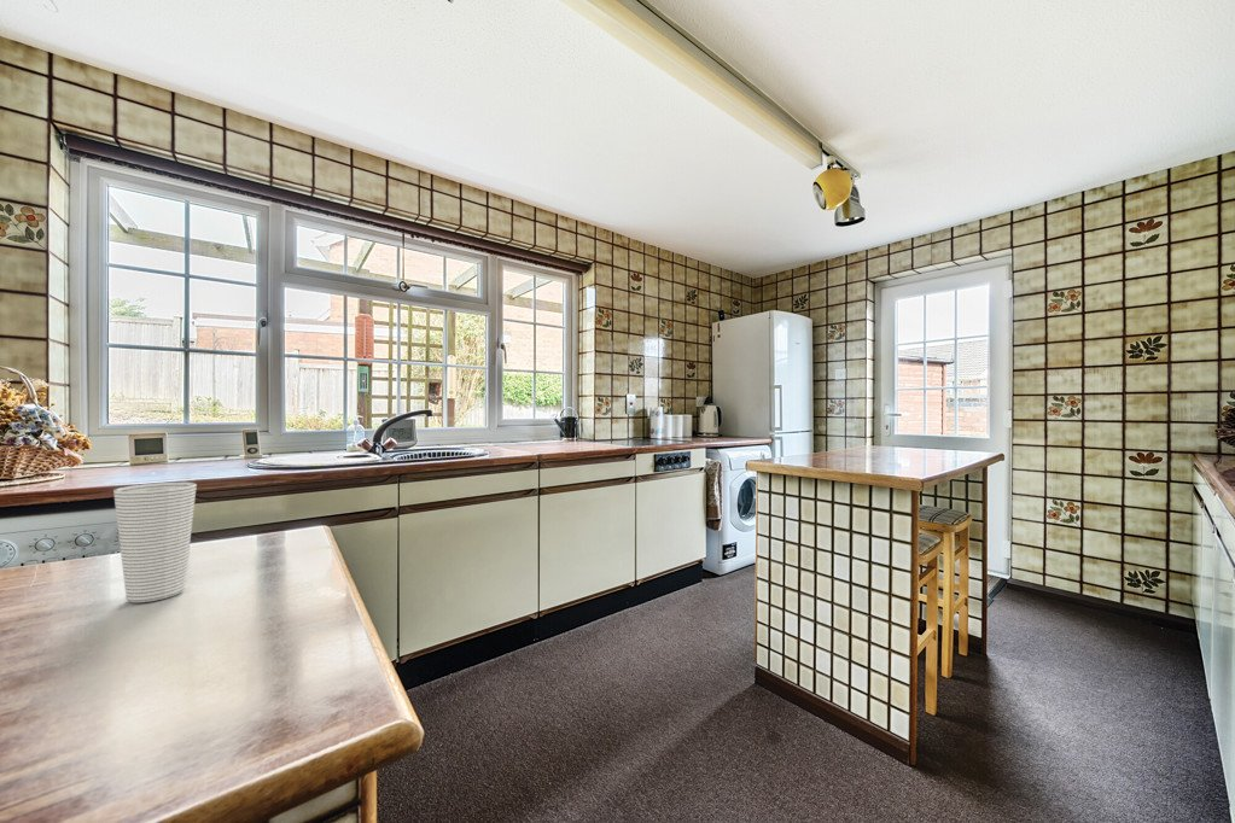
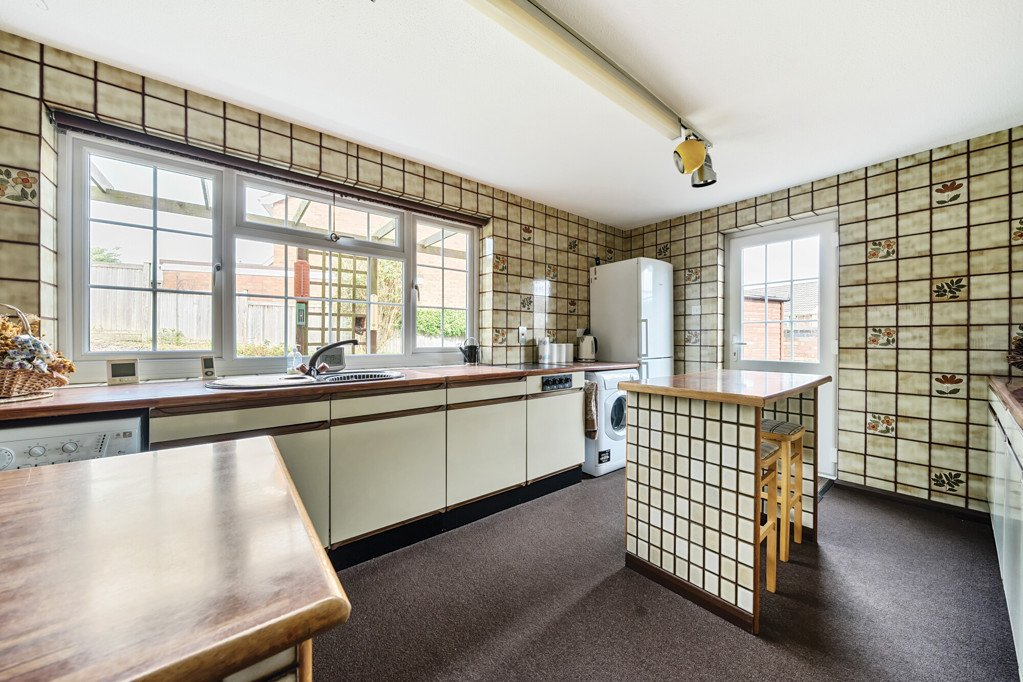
- cup [112,480,198,603]
